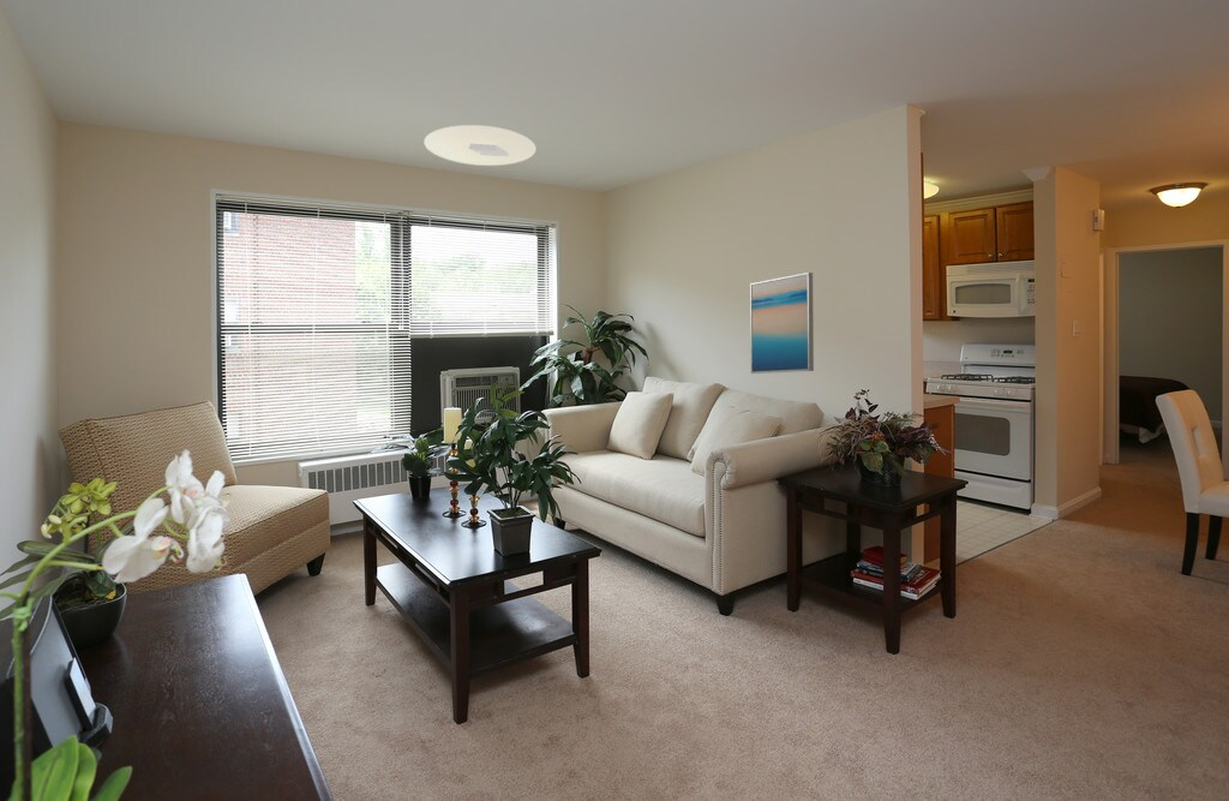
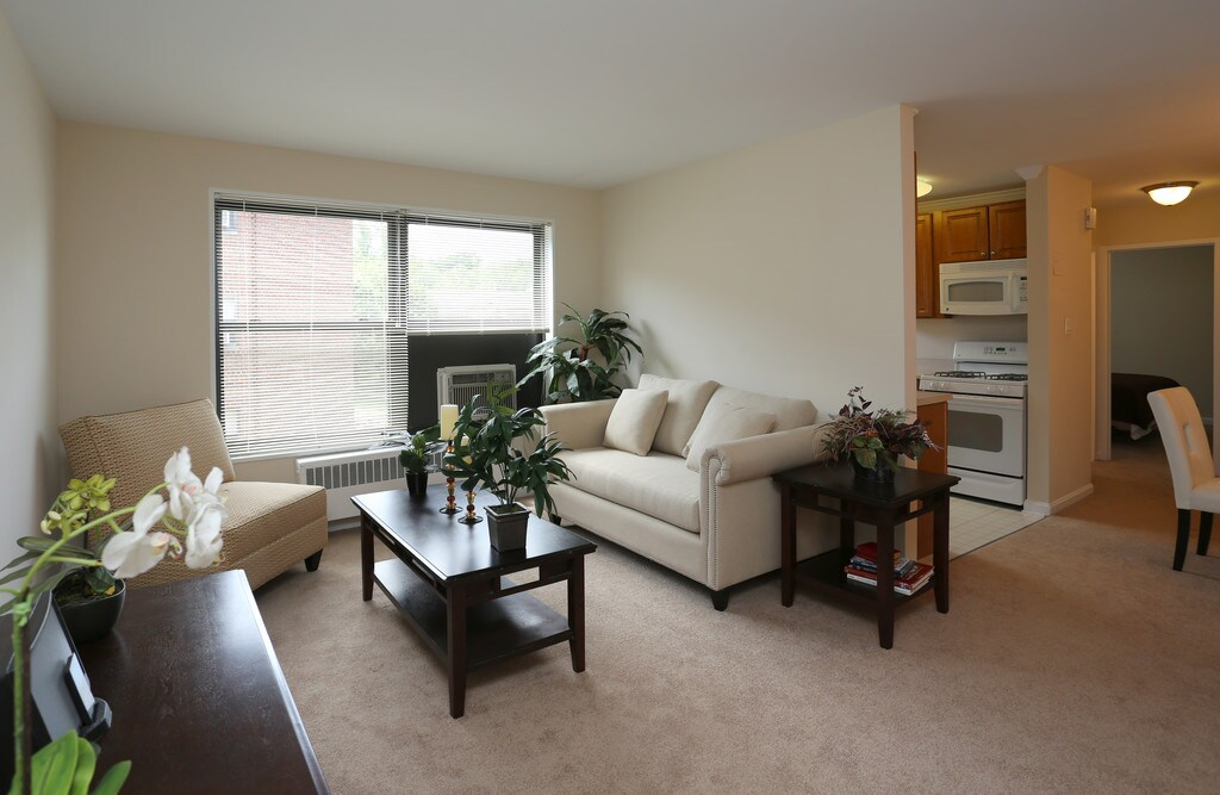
- ceiling light [424,124,536,167]
- wall art [749,271,815,375]
